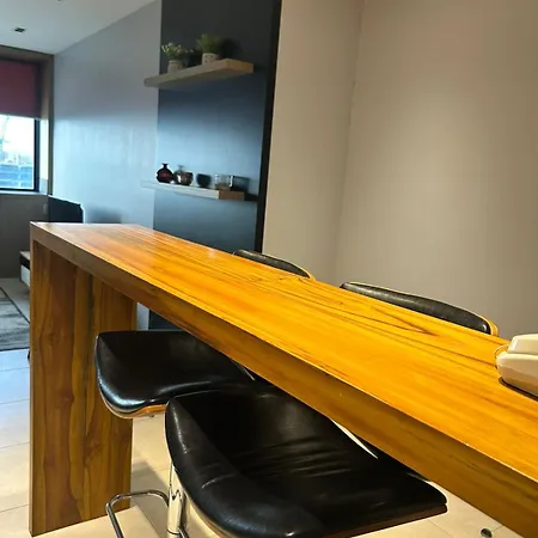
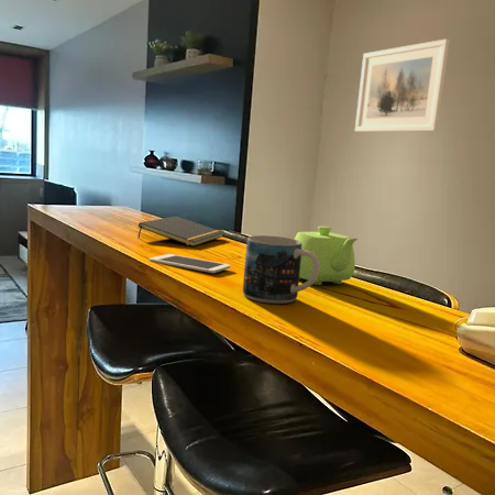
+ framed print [354,38,451,133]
+ cell phone [147,253,232,274]
+ teapot [294,226,359,286]
+ mug [242,234,319,305]
+ notepad [136,216,224,248]
